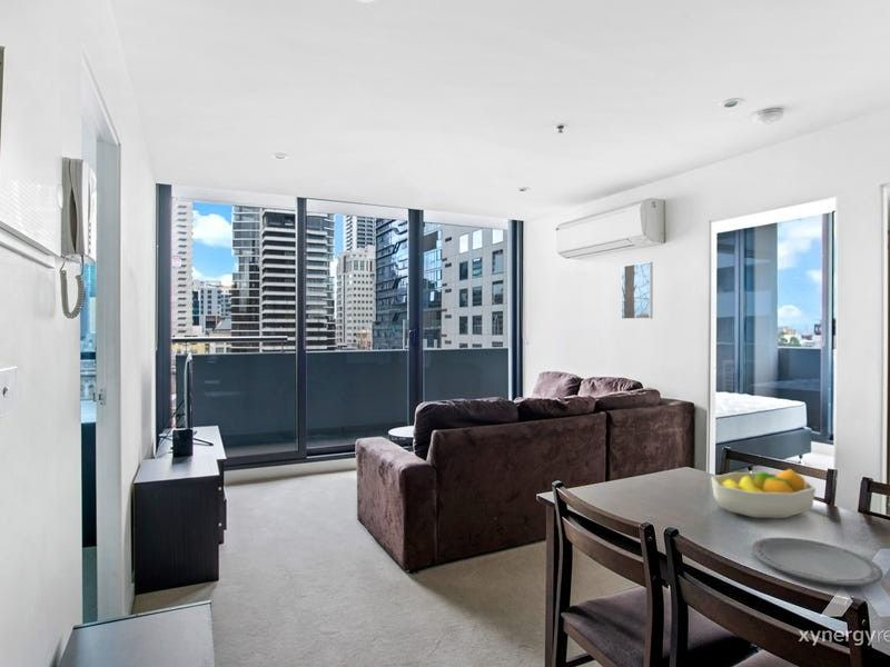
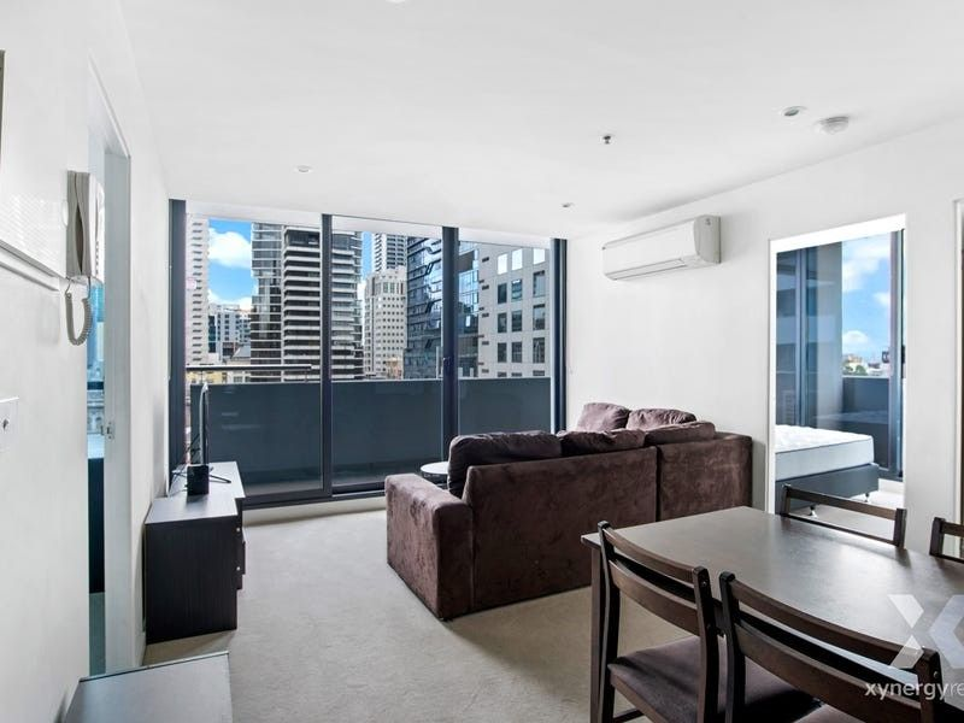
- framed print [621,261,654,320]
- plate [751,537,883,587]
- fruit bowl [710,468,817,519]
